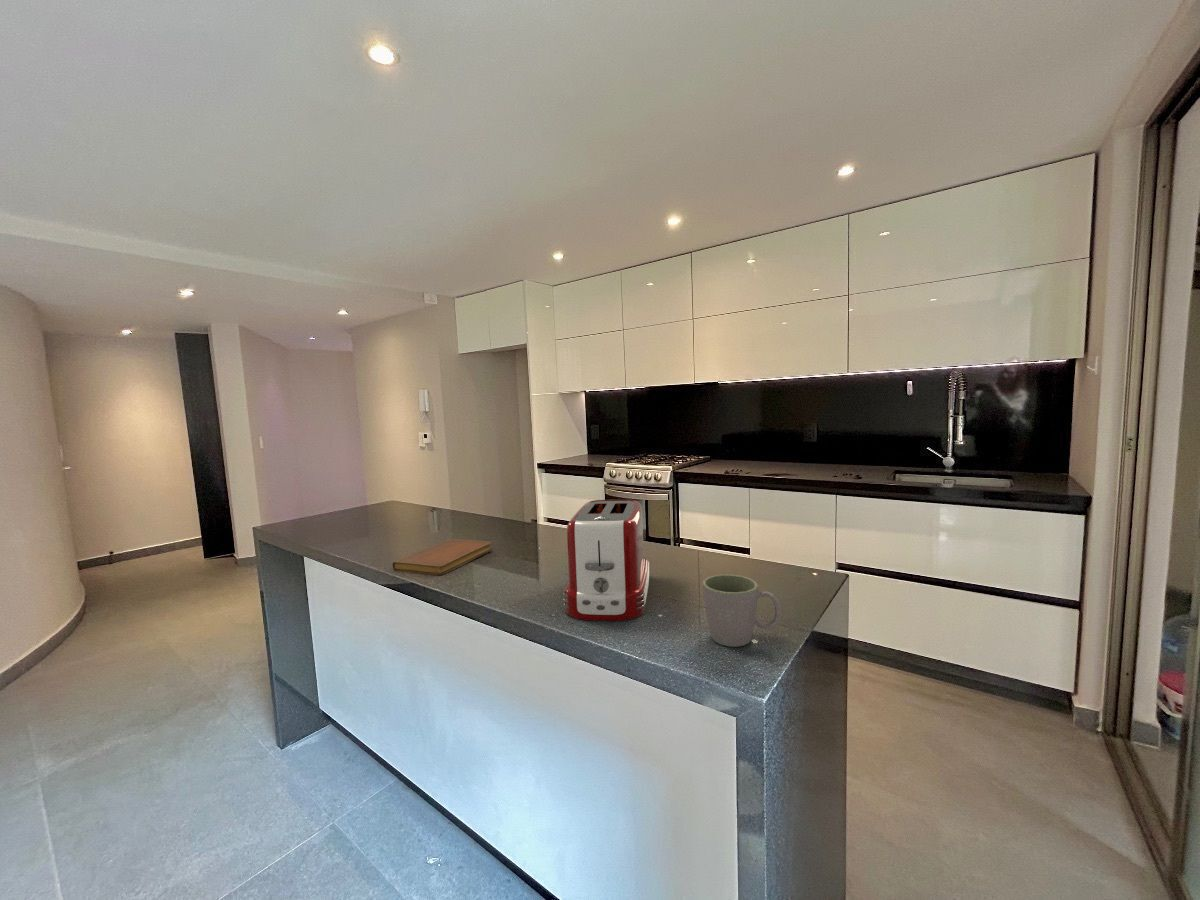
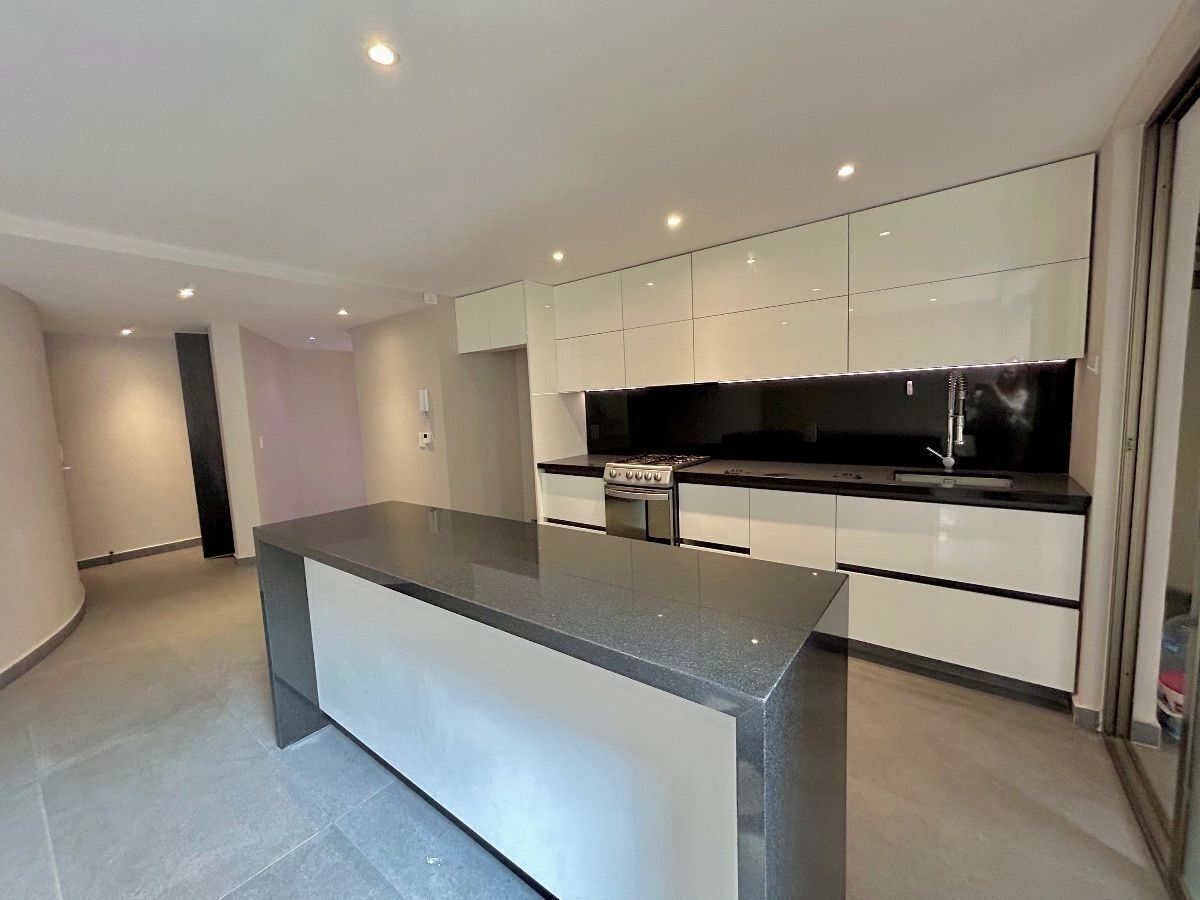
- toaster [562,499,650,622]
- mug [702,573,782,648]
- notebook [392,538,493,576]
